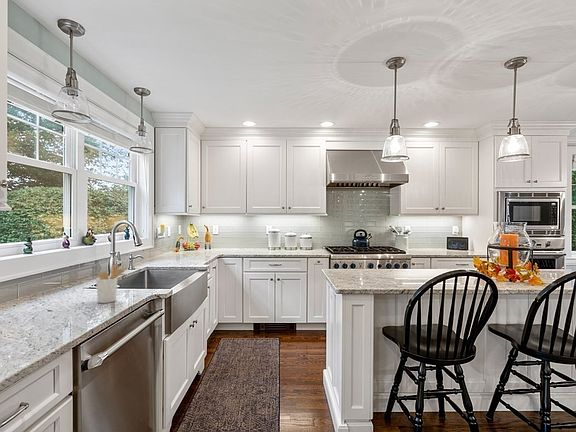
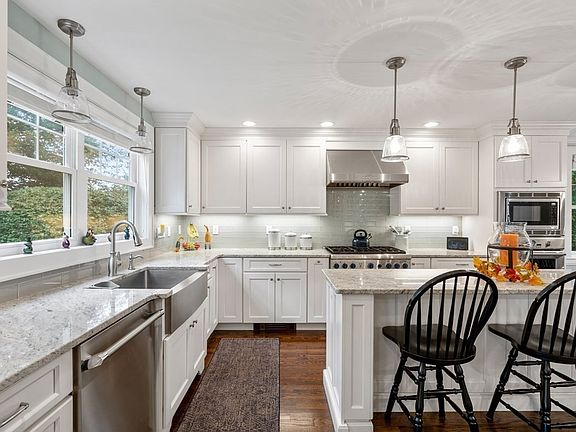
- utensil holder [95,264,128,304]
